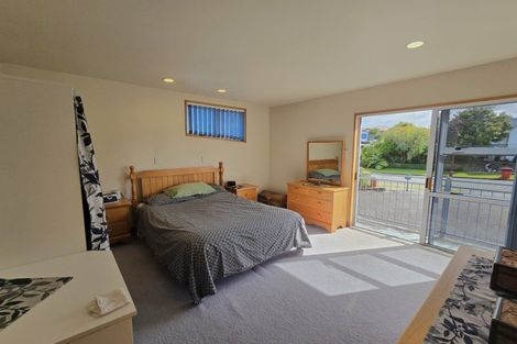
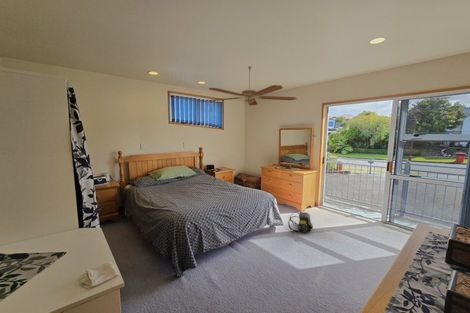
+ shoulder bag [287,211,314,233]
+ ceiling fan [207,65,298,106]
